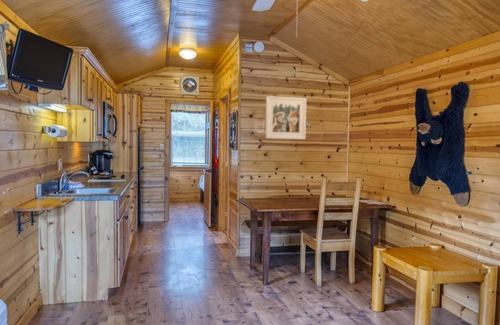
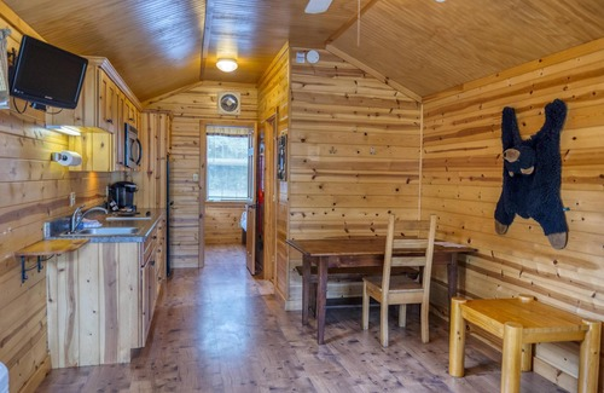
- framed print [265,95,307,140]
